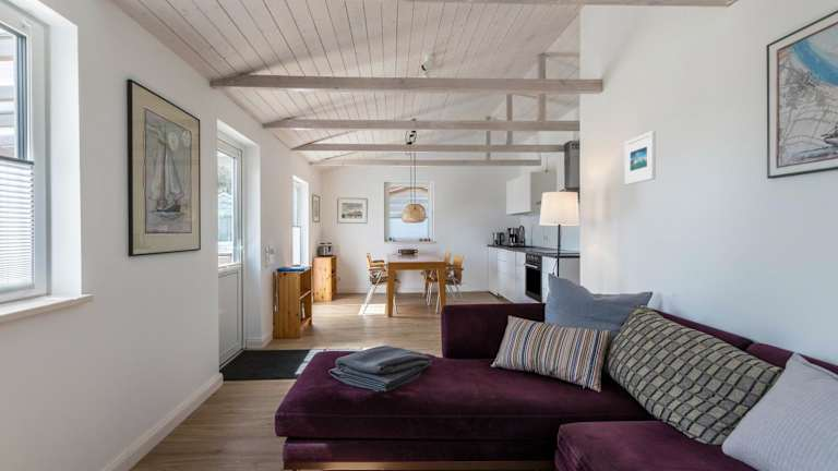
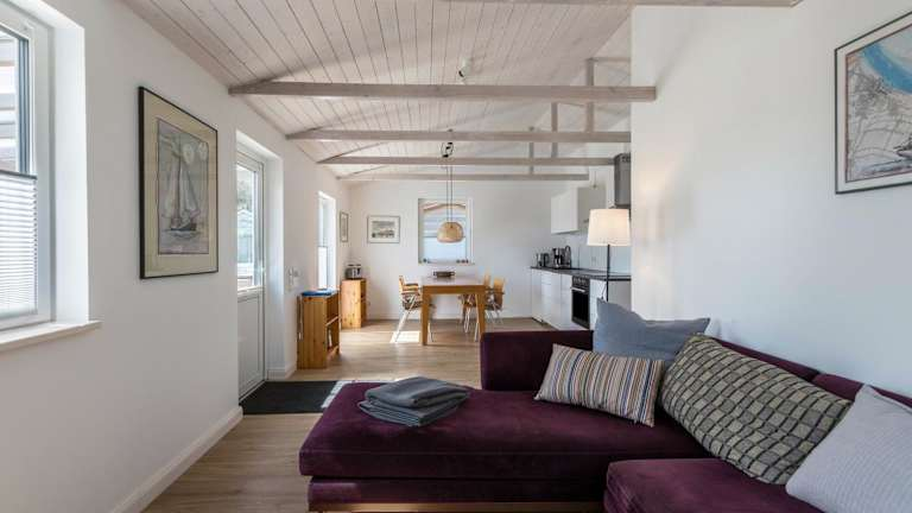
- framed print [624,130,657,186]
